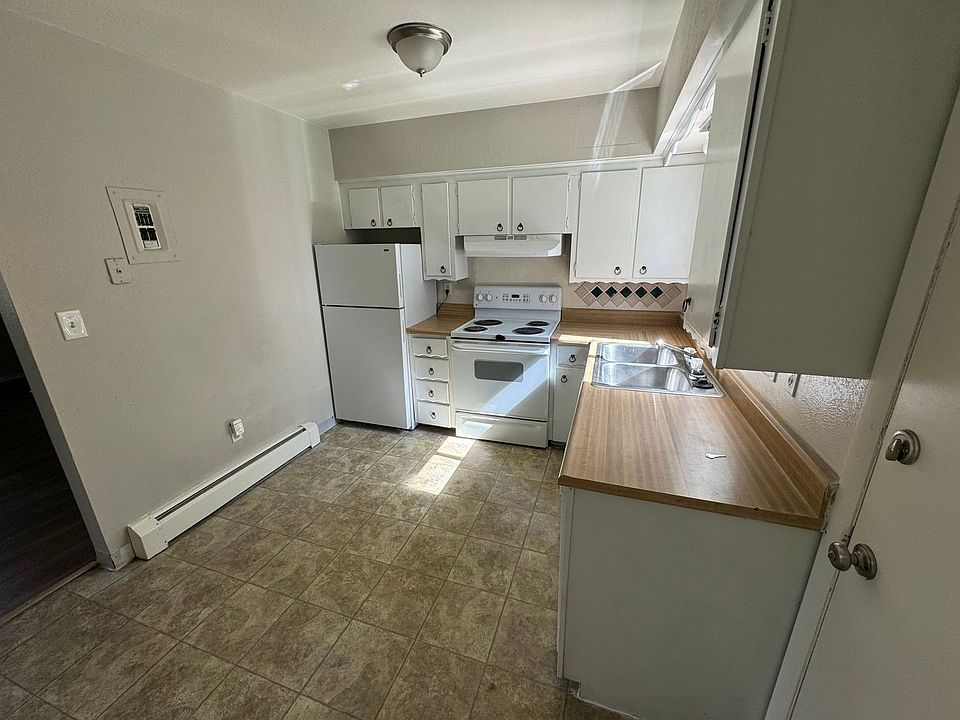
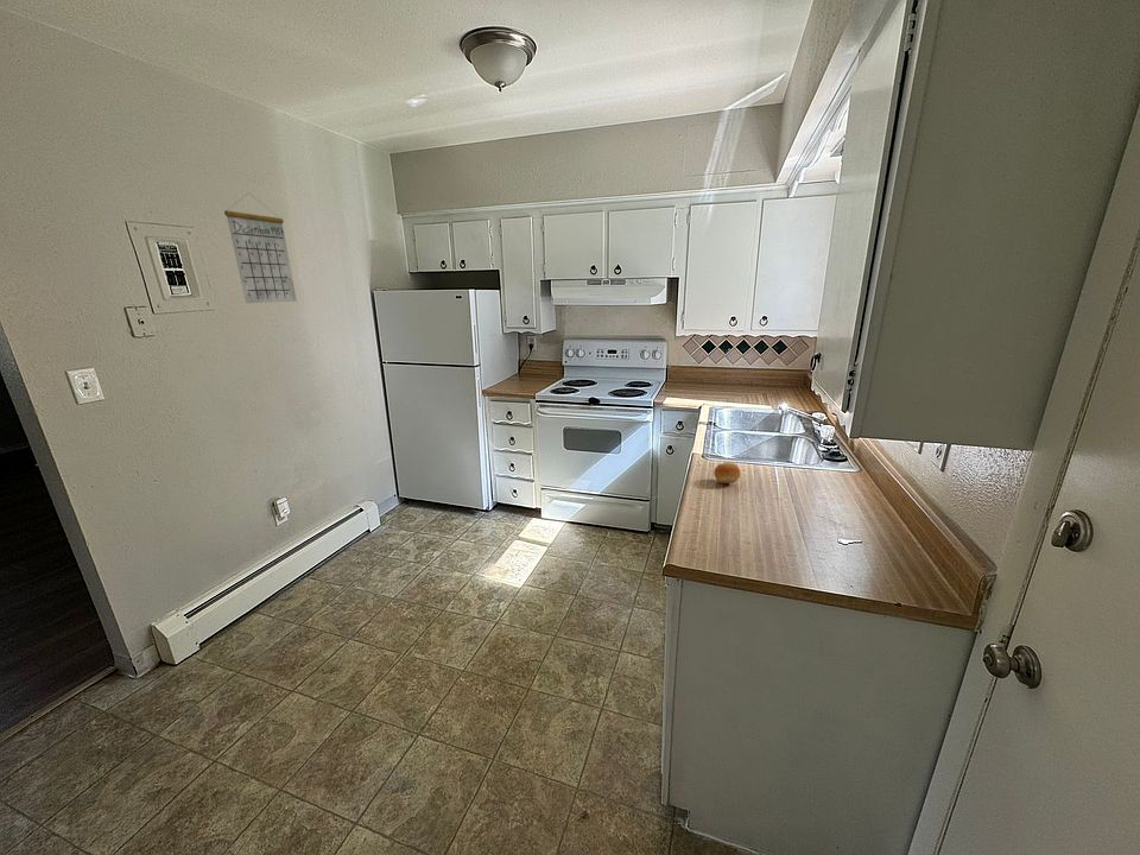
+ calendar [223,191,298,304]
+ fruit [712,461,741,484]
